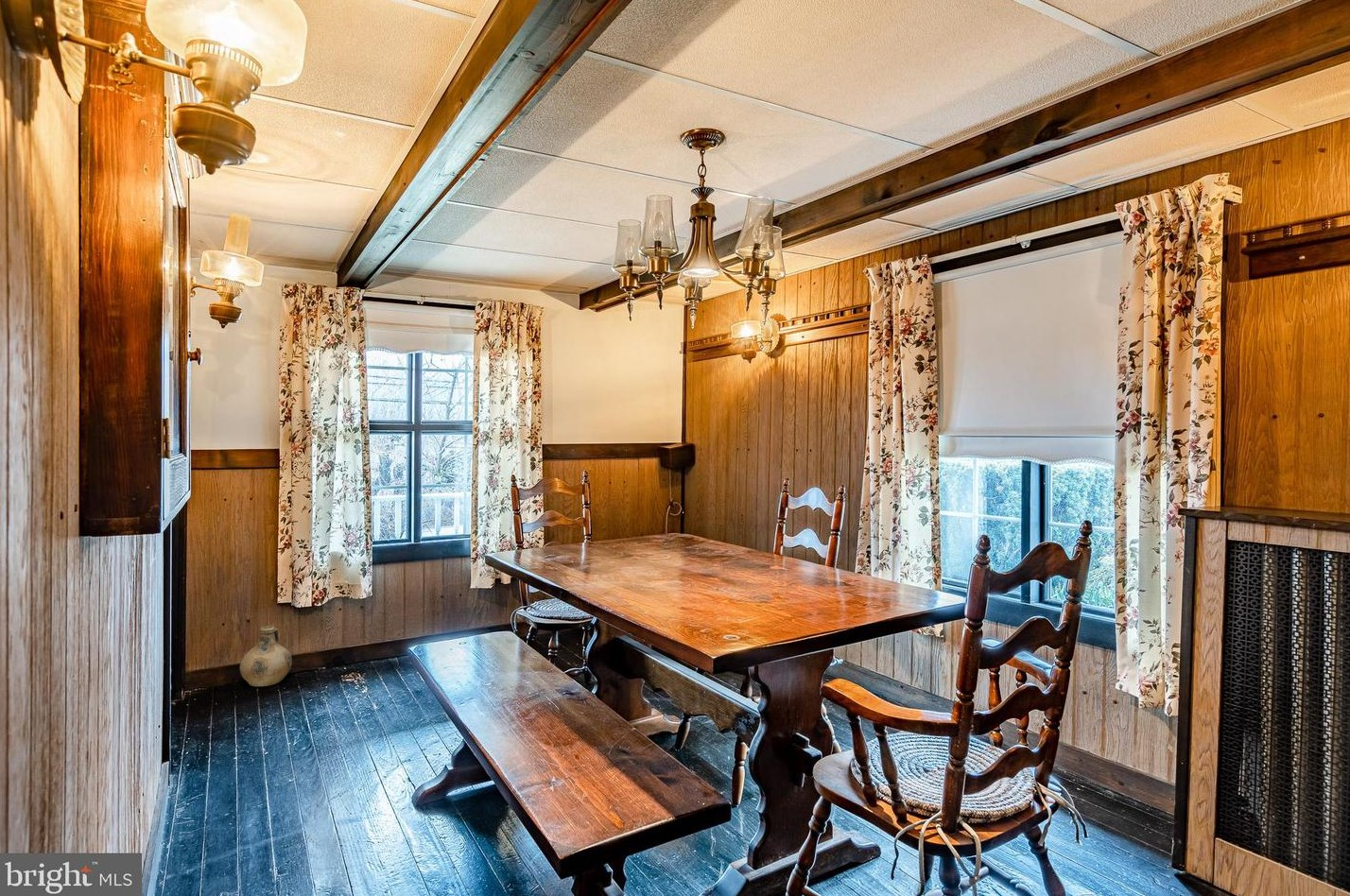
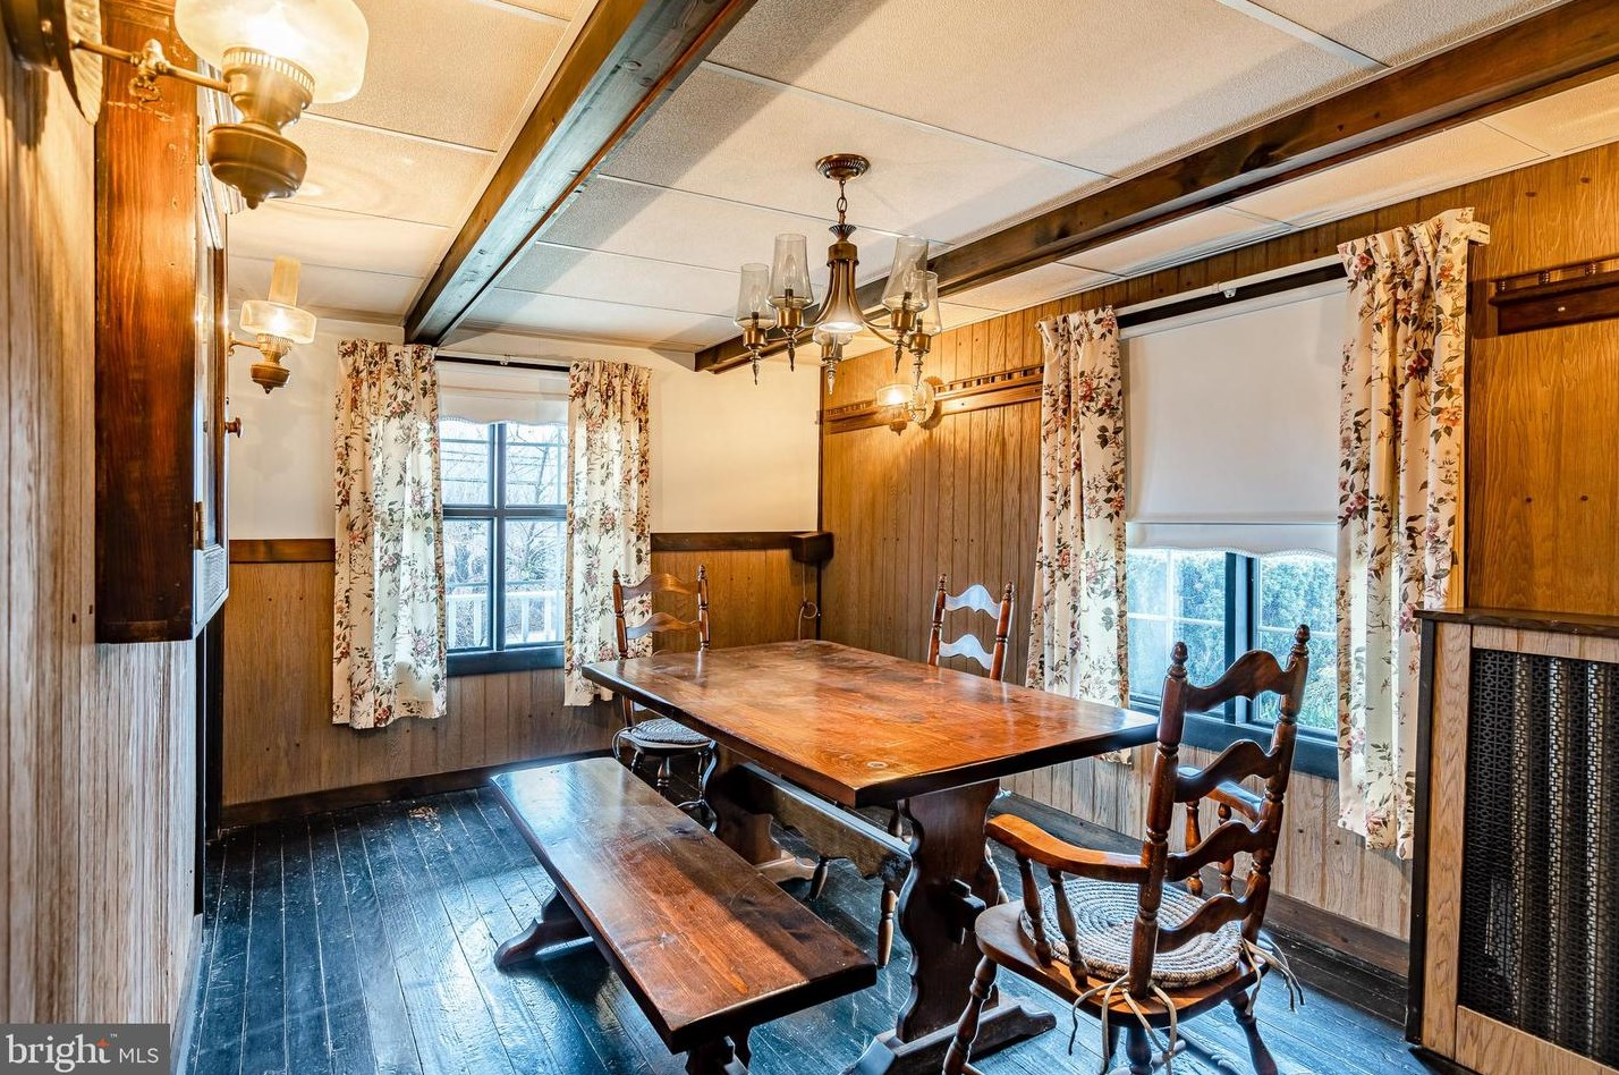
- ceramic jug [238,625,293,687]
